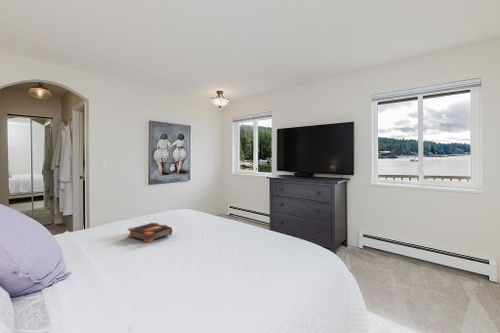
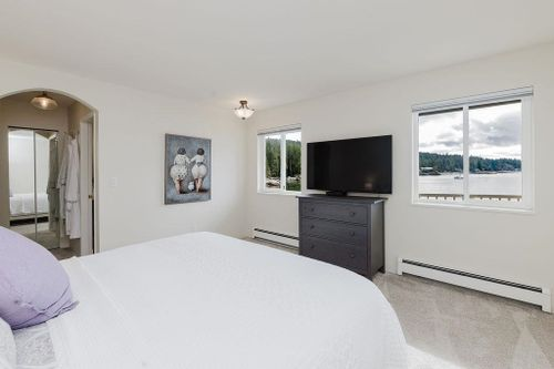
- bible [127,222,173,244]
